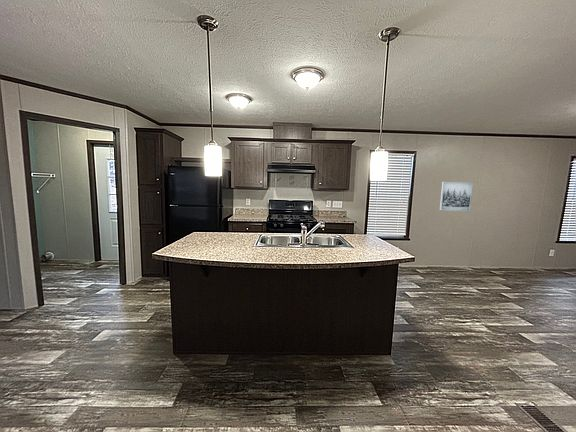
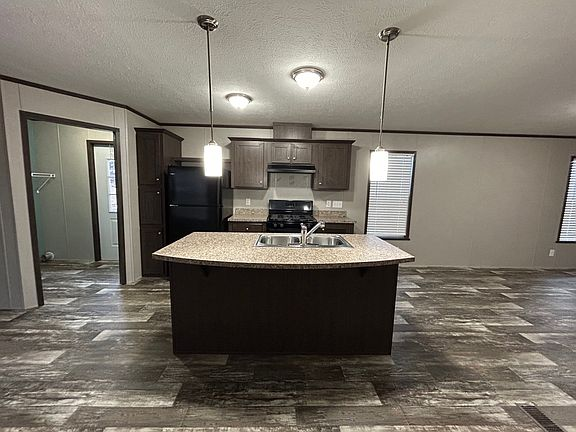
- wall art [439,181,474,212]
